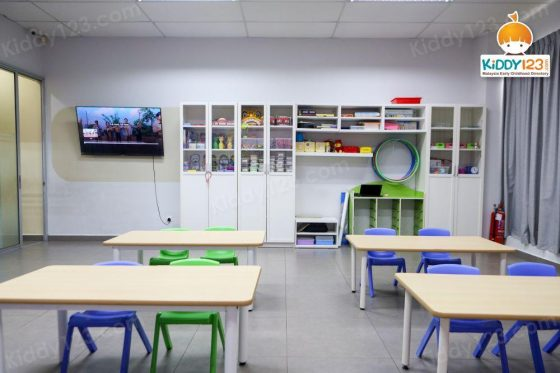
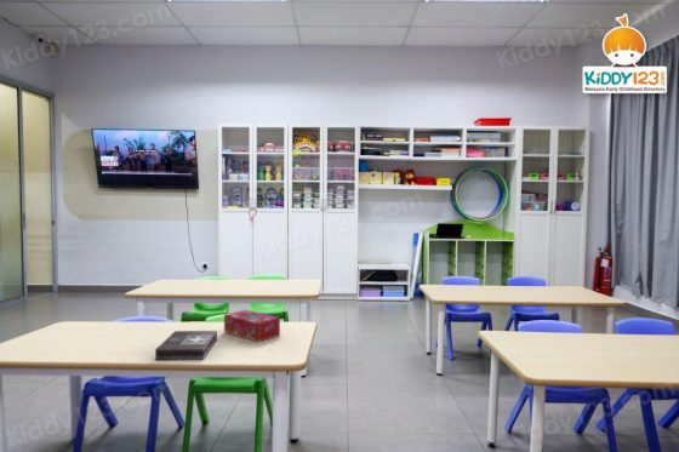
+ first aid kit [154,330,218,361]
+ tissue box [223,308,281,343]
